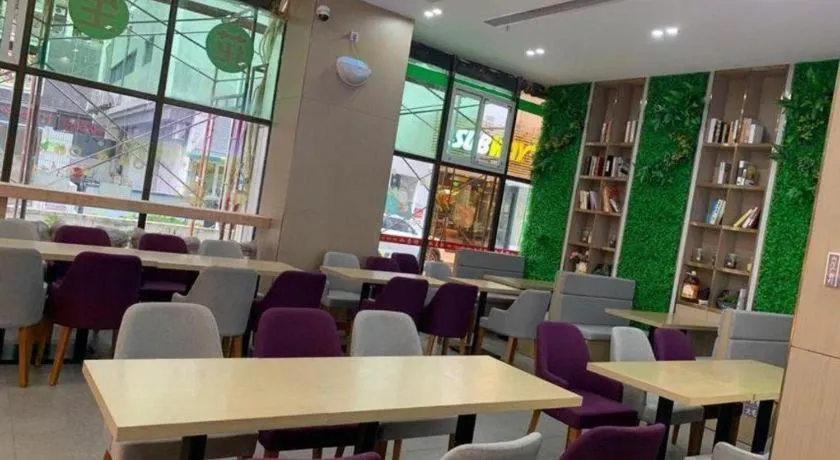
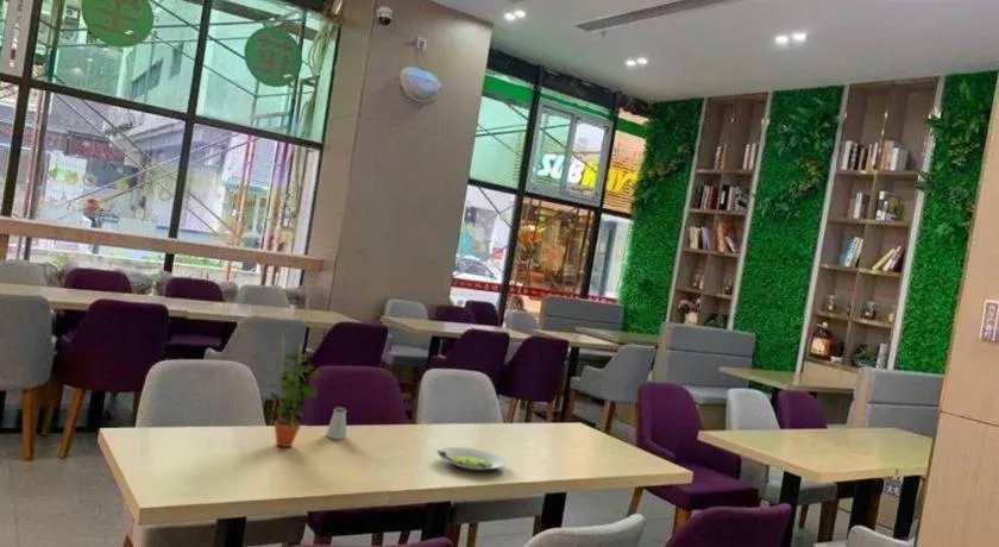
+ potted plant [266,335,322,448]
+ saltshaker [325,407,347,440]
+ salad plate [435,446,507,471]
